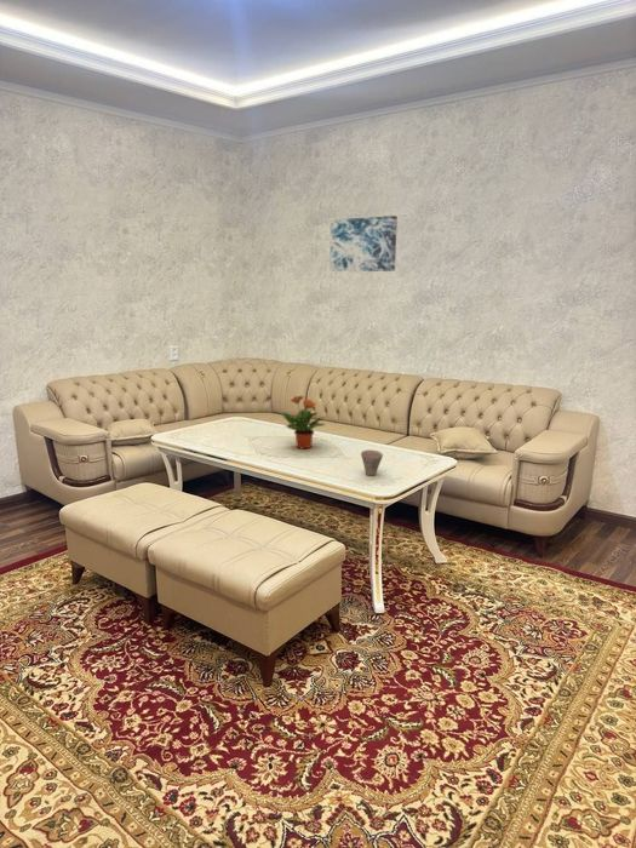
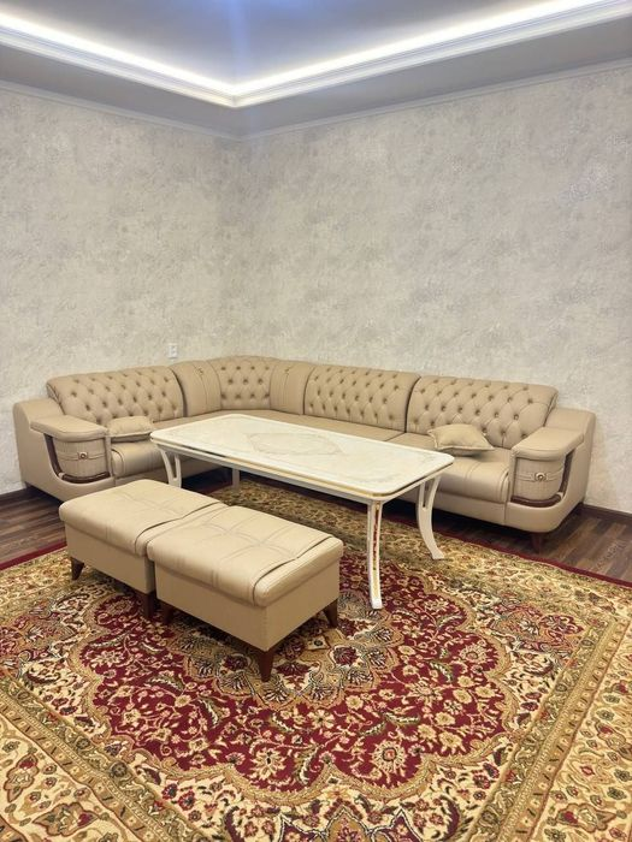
- wall art [328,214,399,273]
- cup [360,448,384,476]
- potted plant [281,395,327,449]
